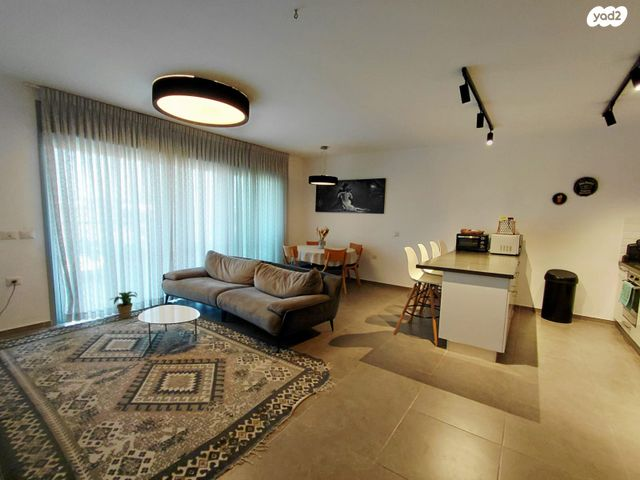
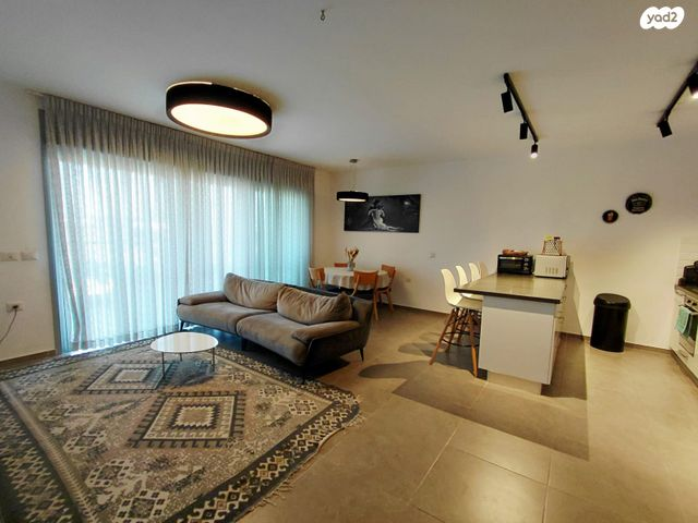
- potted plant [109,290,138,319]
